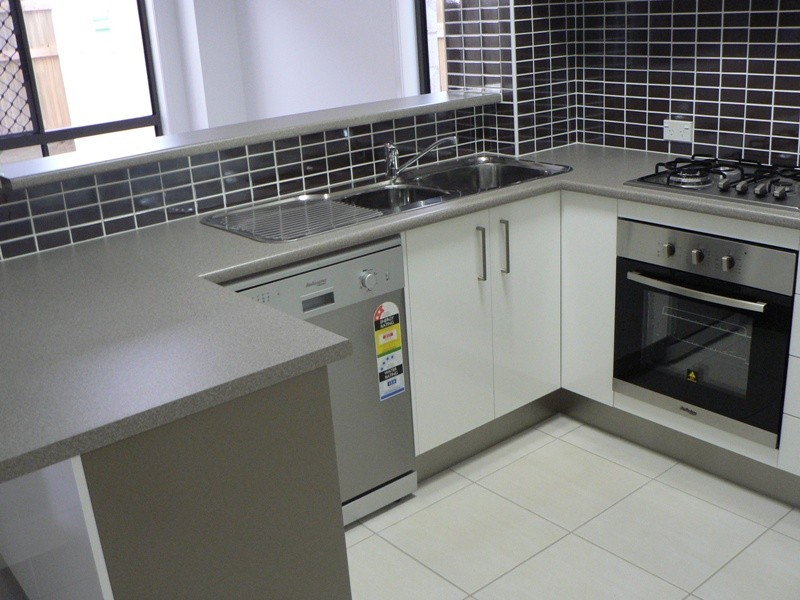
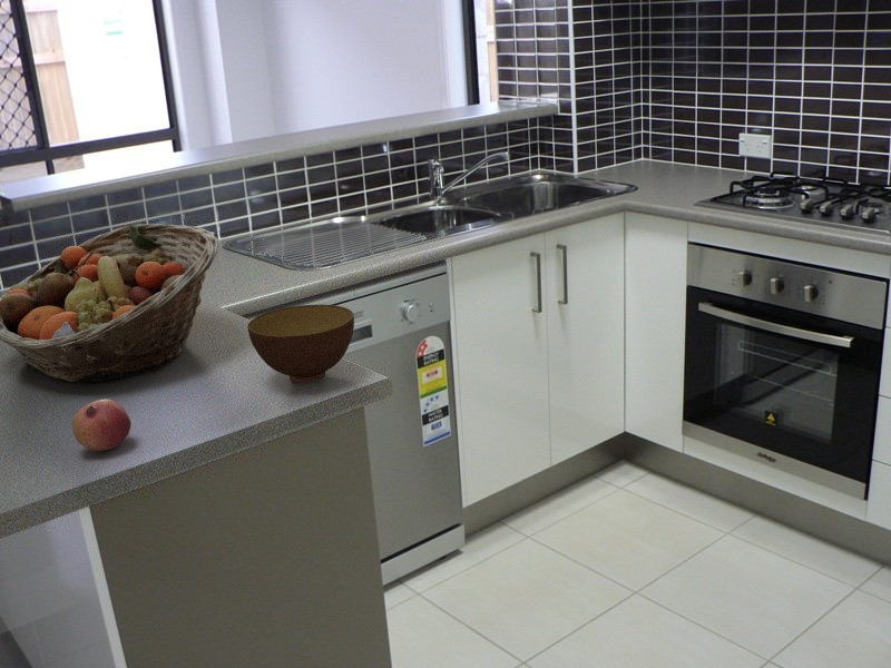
+ pomegranate [71,399,133,452]
+ fruit basket [0,223,219,383]
+ bowl [246,304,355,383]
